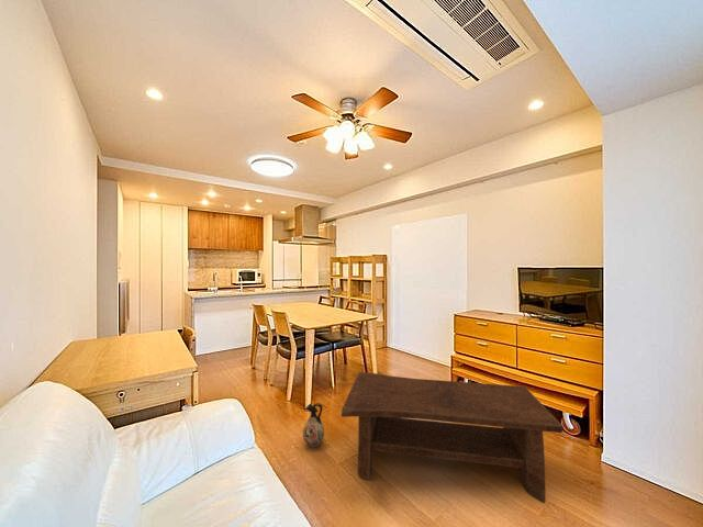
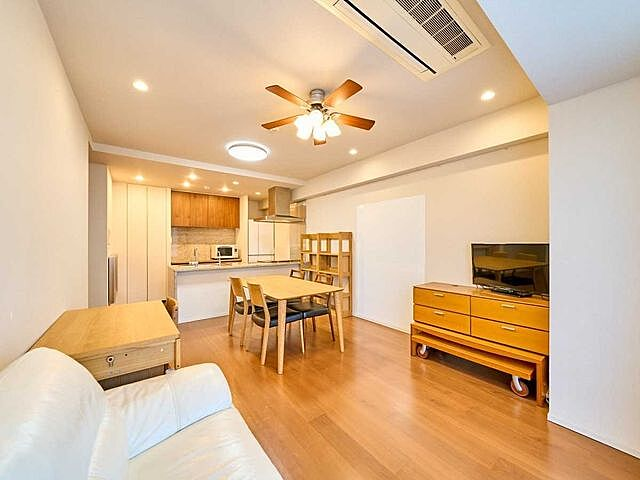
- coffee table [341,371,565,504]
- ceramic jug [302,402,325,448]
